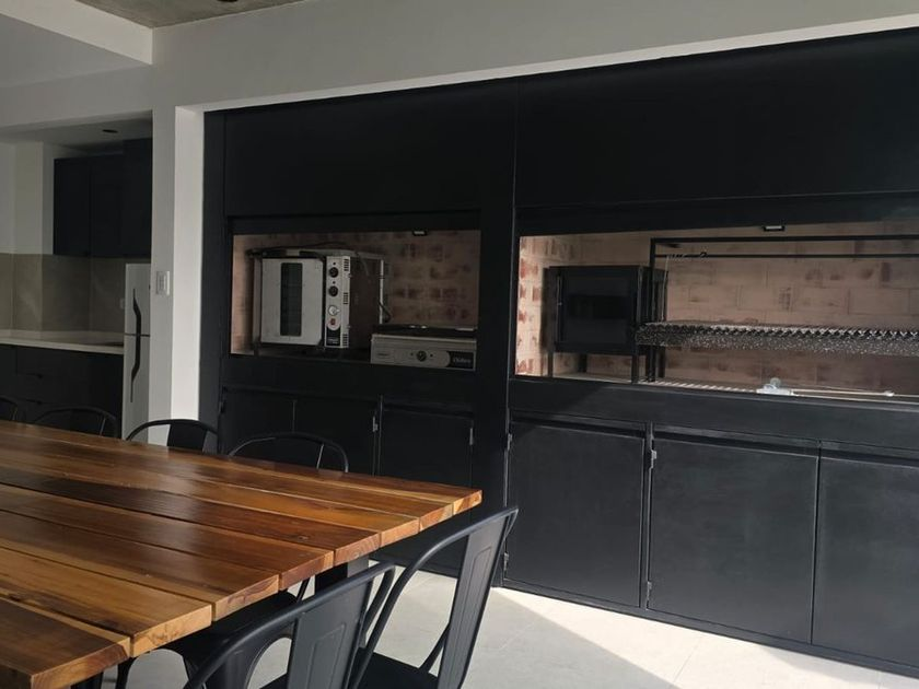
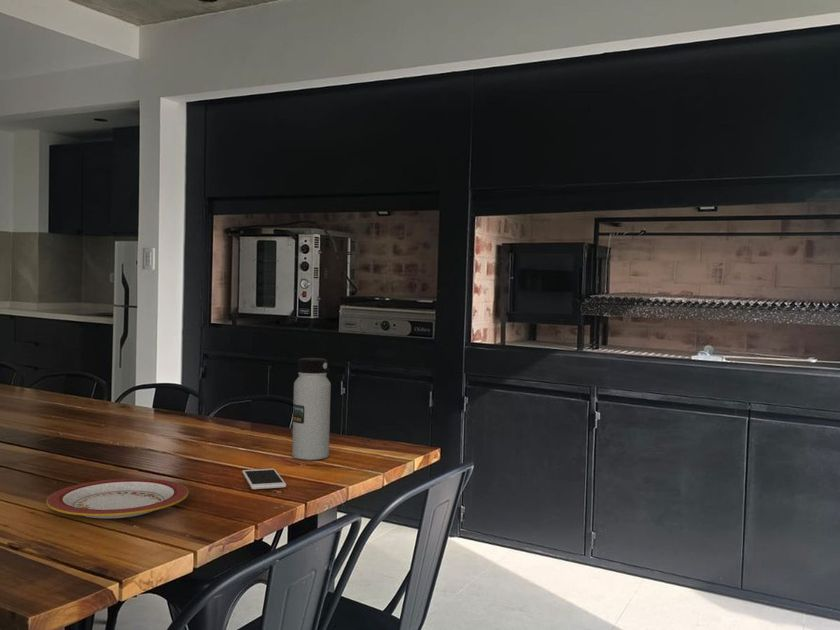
+ water bottle [291,357,332,461]
+ plate [45,477,190,519]
+ cell phone [241,468,287,490]
